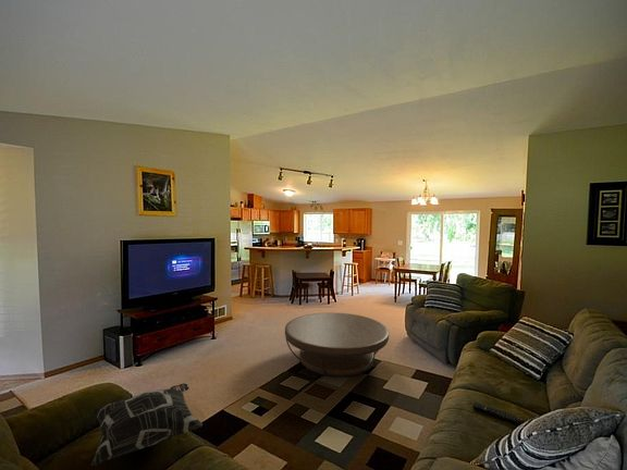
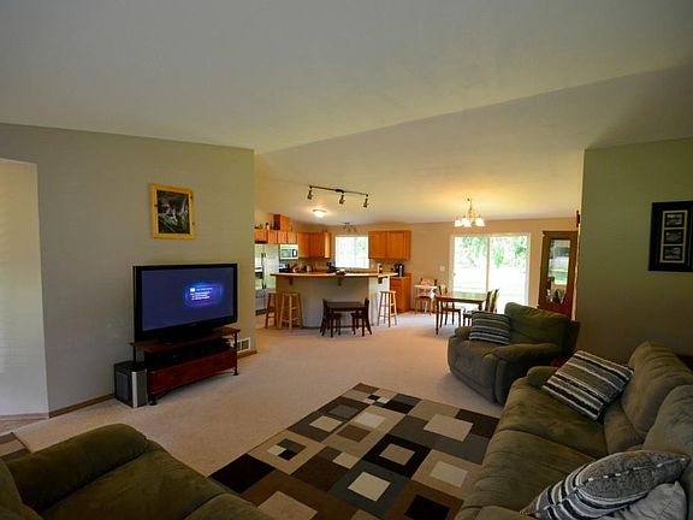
- decorative pillow [90,383,204,467]
- remote control [471,400,526,425]
- coffee table [284,311,390,378]
